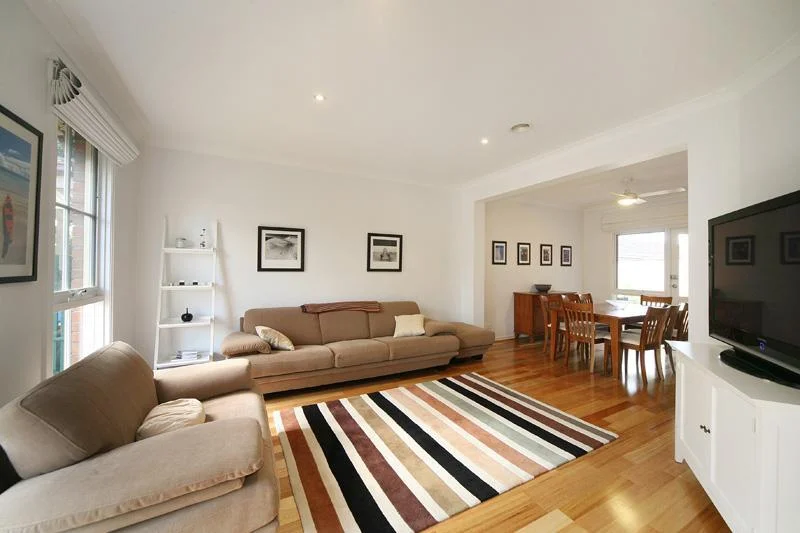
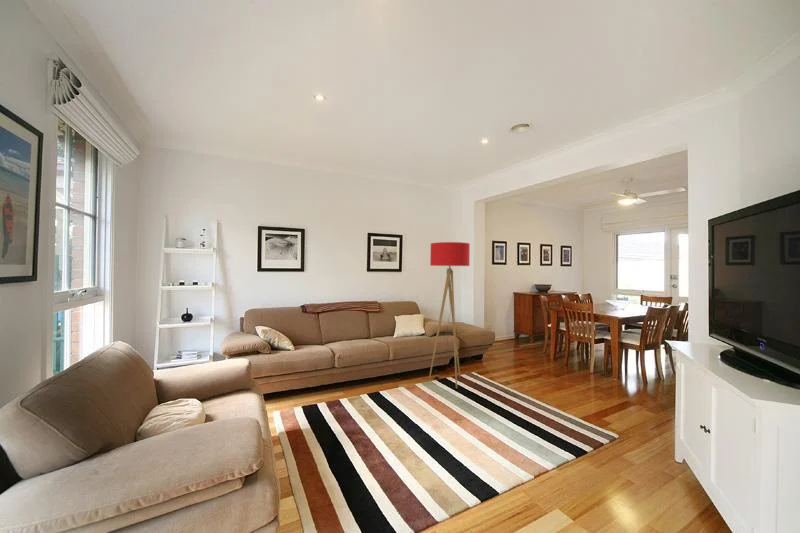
+ floor lamp [428,241,471,389]
